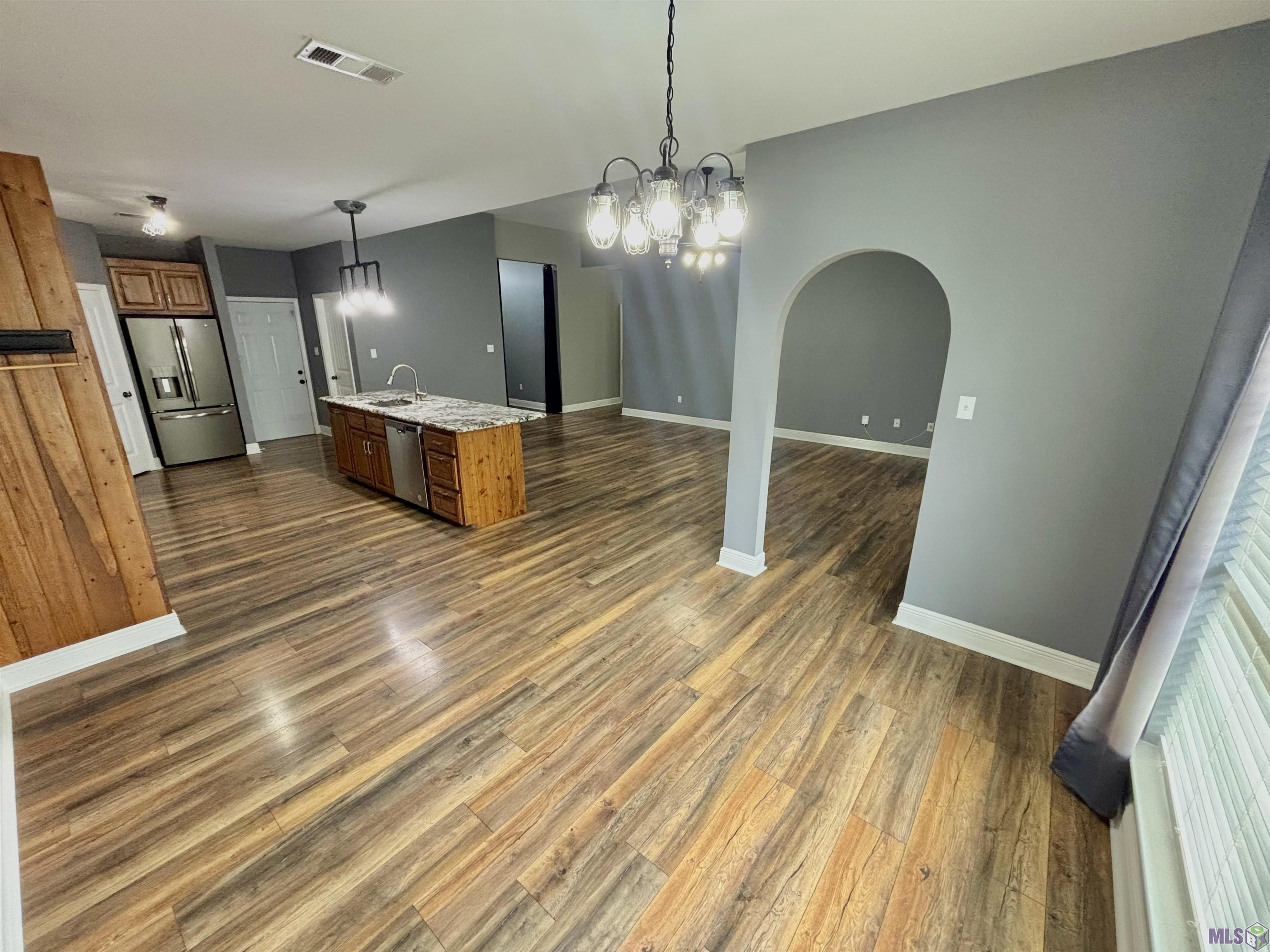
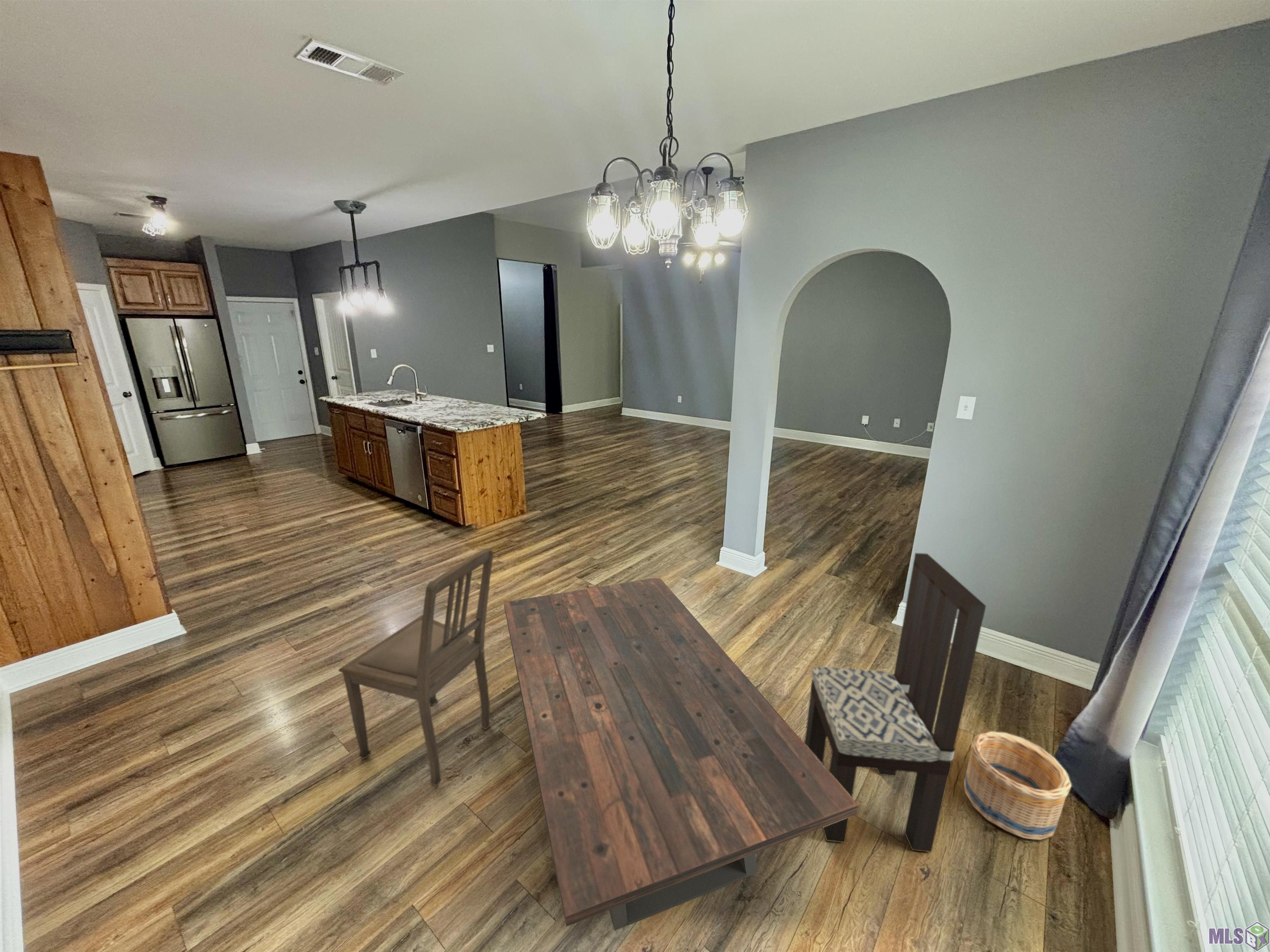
+ dining chair [804,552,986,853]
+ basket [964,731,1072,840]
+ coffee table [504,577,858,931]
+ dining chair [338,548,494,786]
